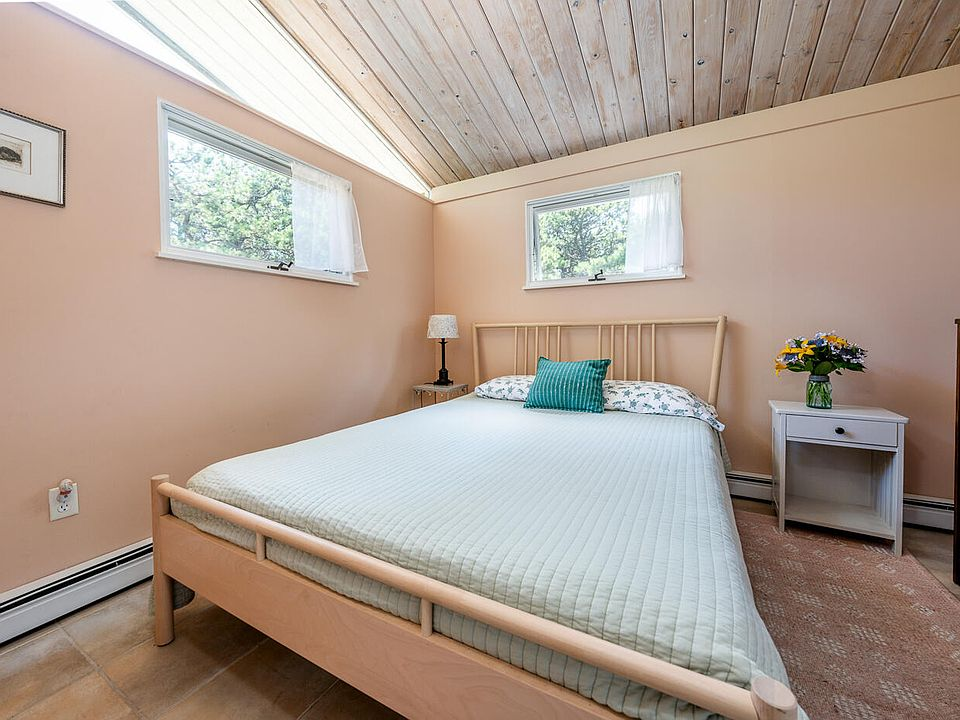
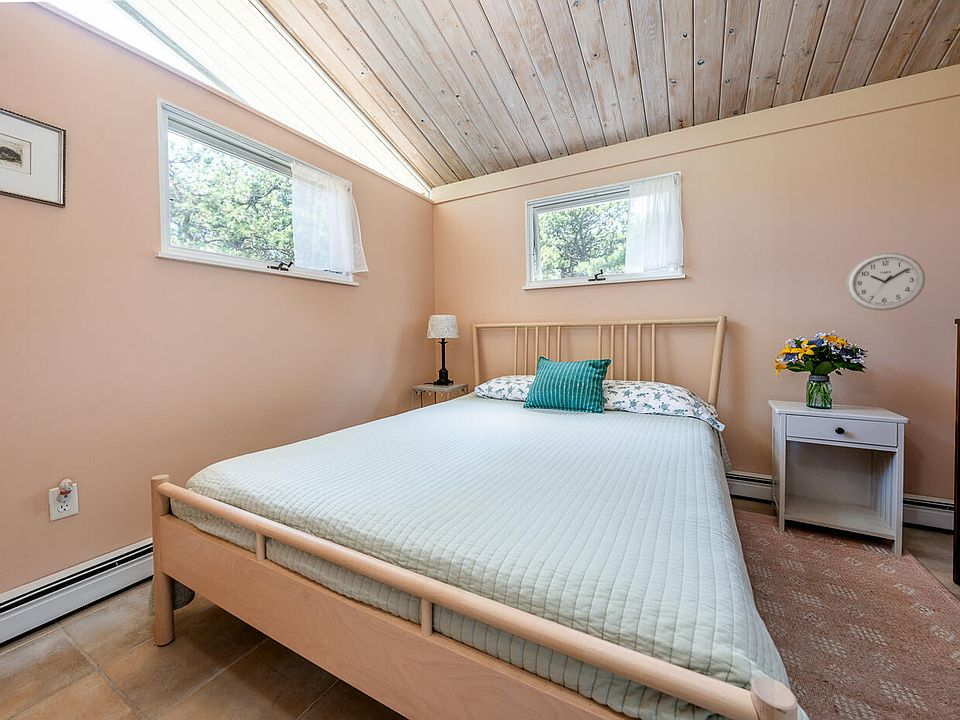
+ wall clock [845,252,926,312]
